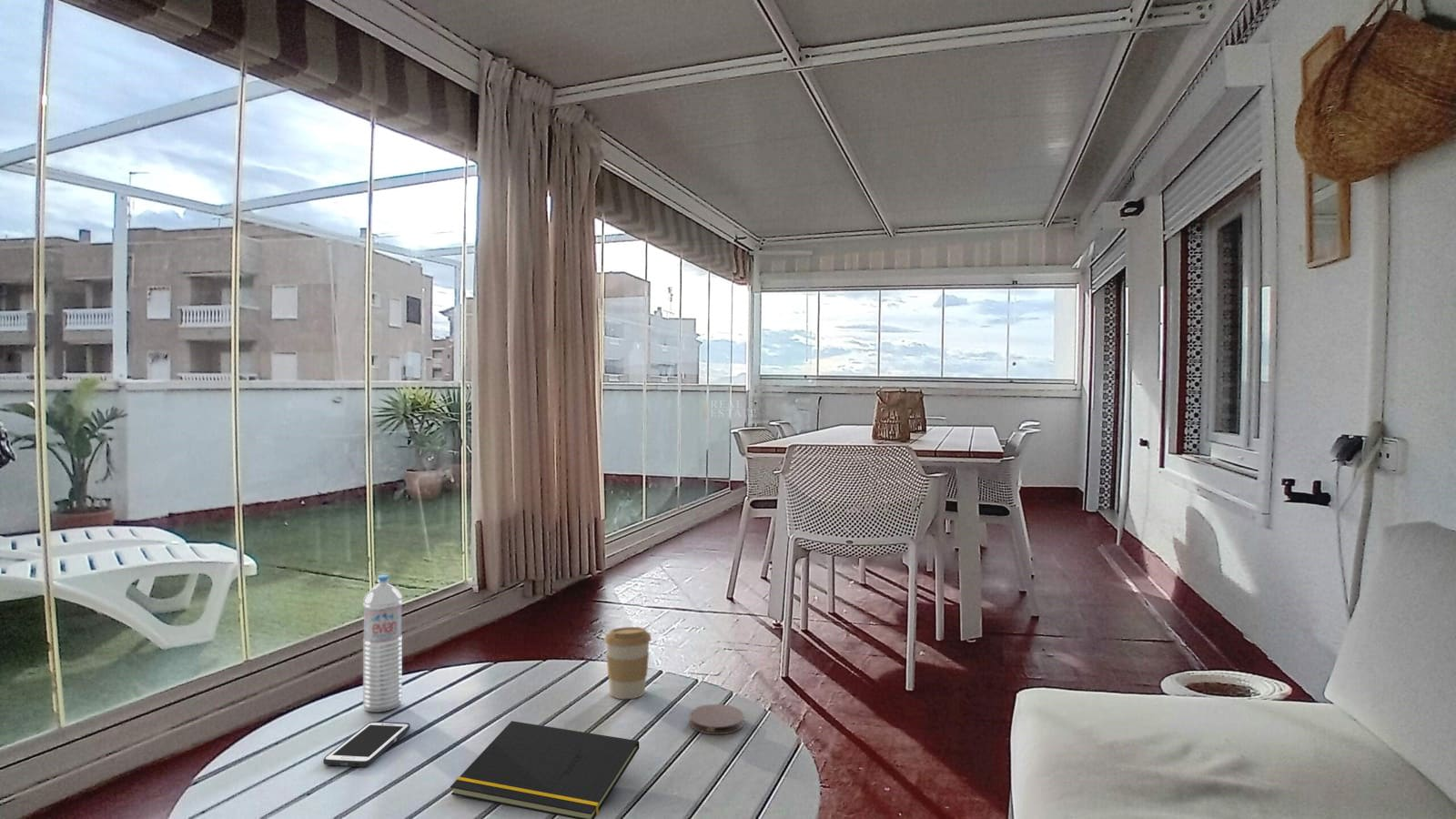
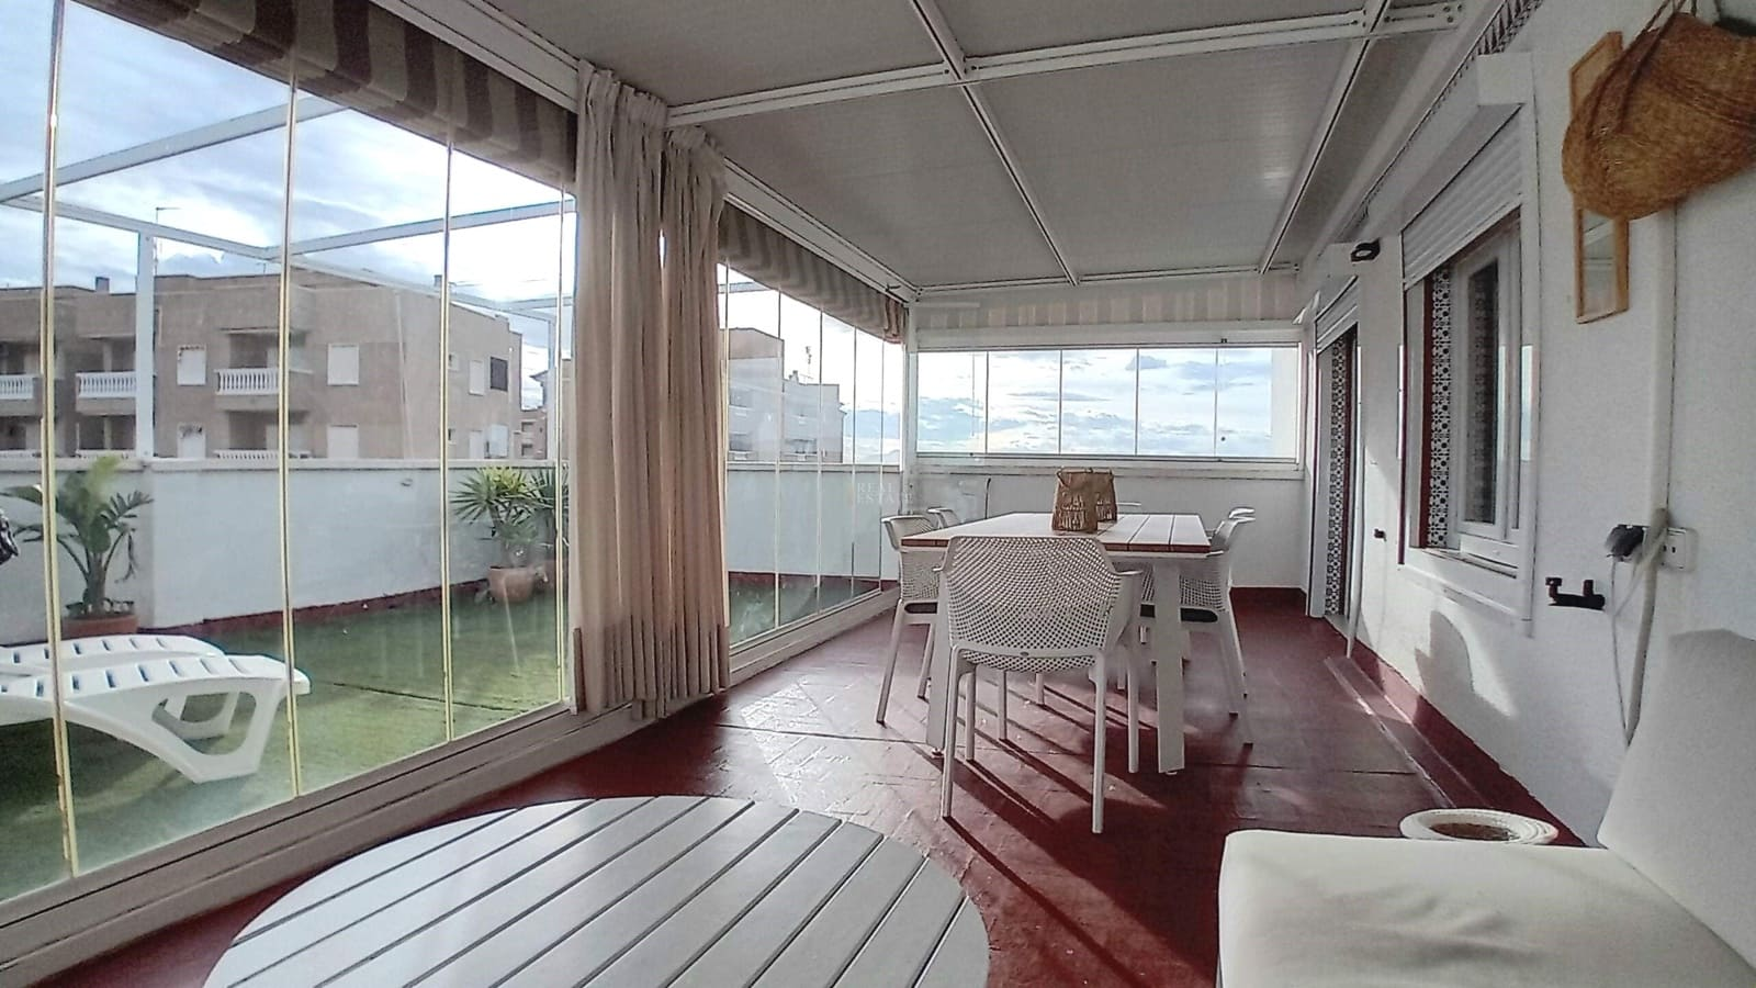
- notepad [450,720,640,819]
- cell phone [322,721,411,768]
- coffee cup [603,626,652,700]
- coaster [689,703,744,735]
- water bottle [362,574,403,713]
